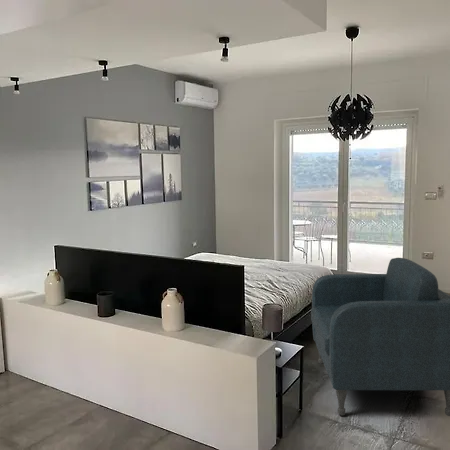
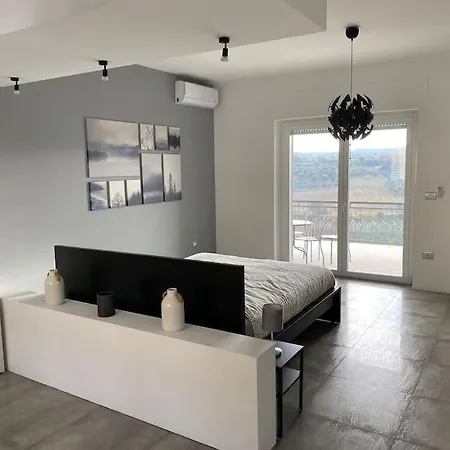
- armchair [310,257,450,417]
